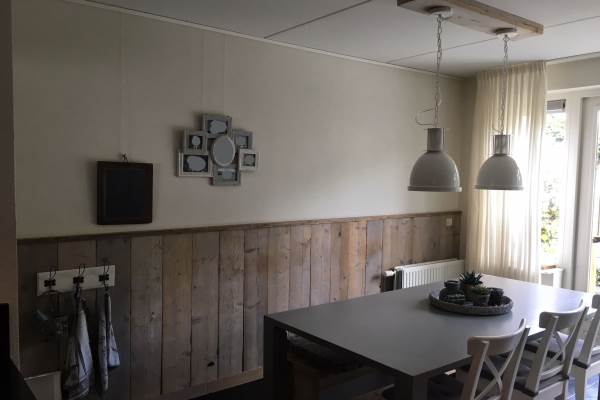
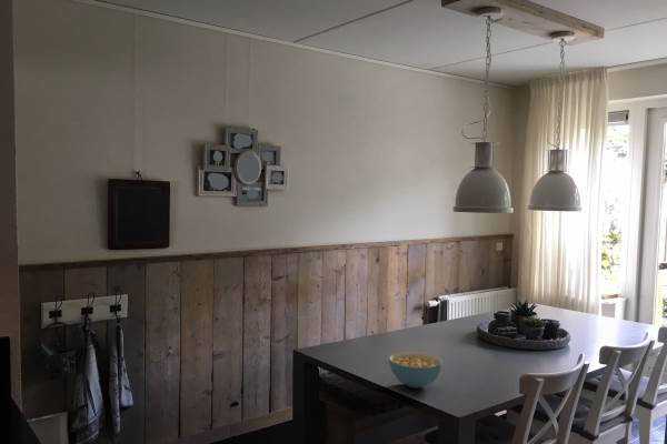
+ cereal bowl [388,351,445,390]
